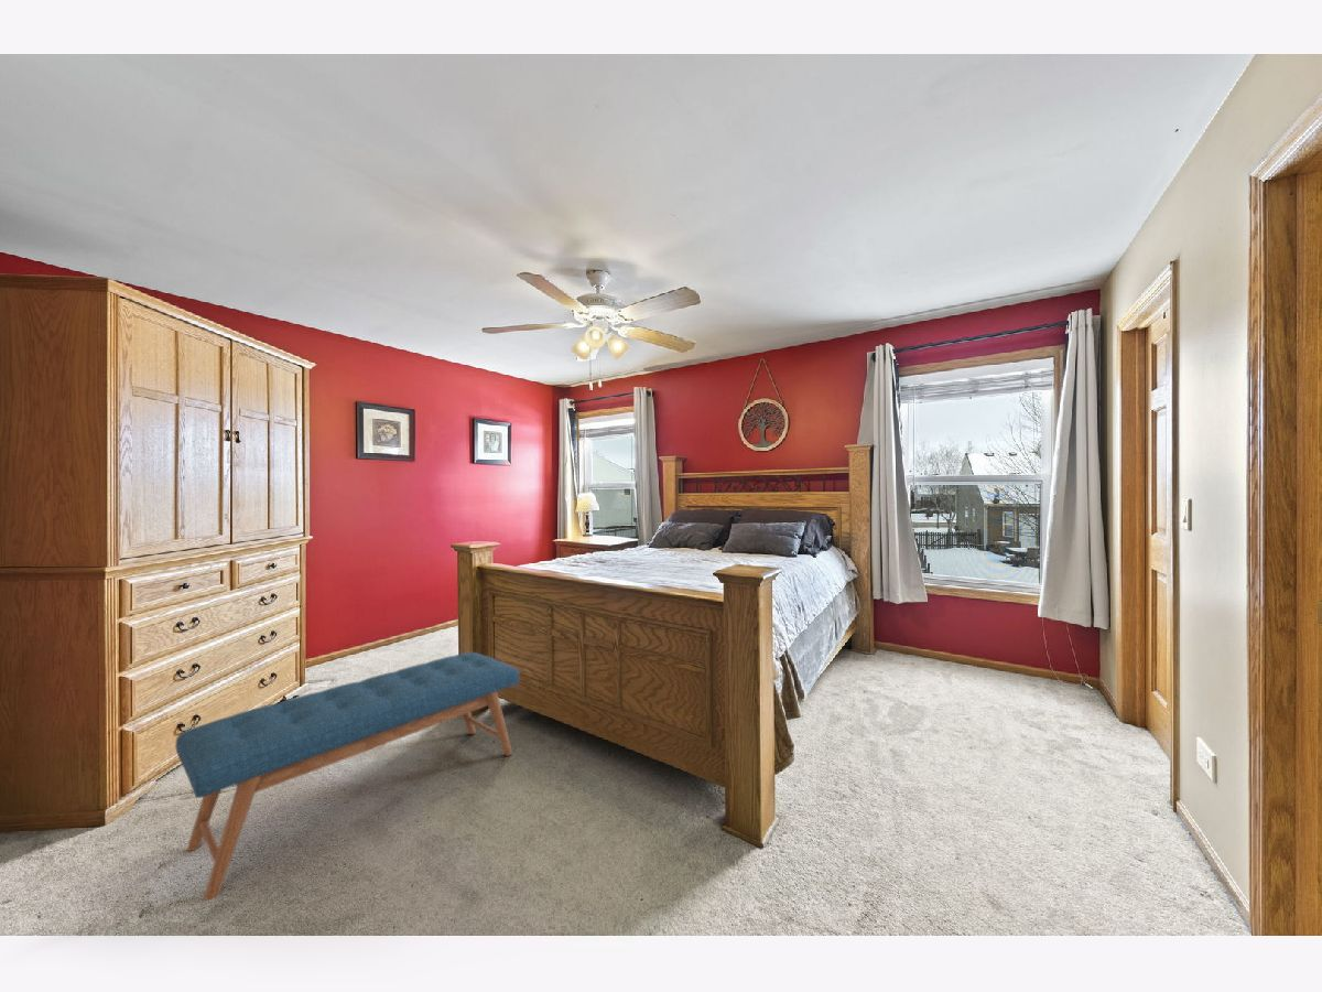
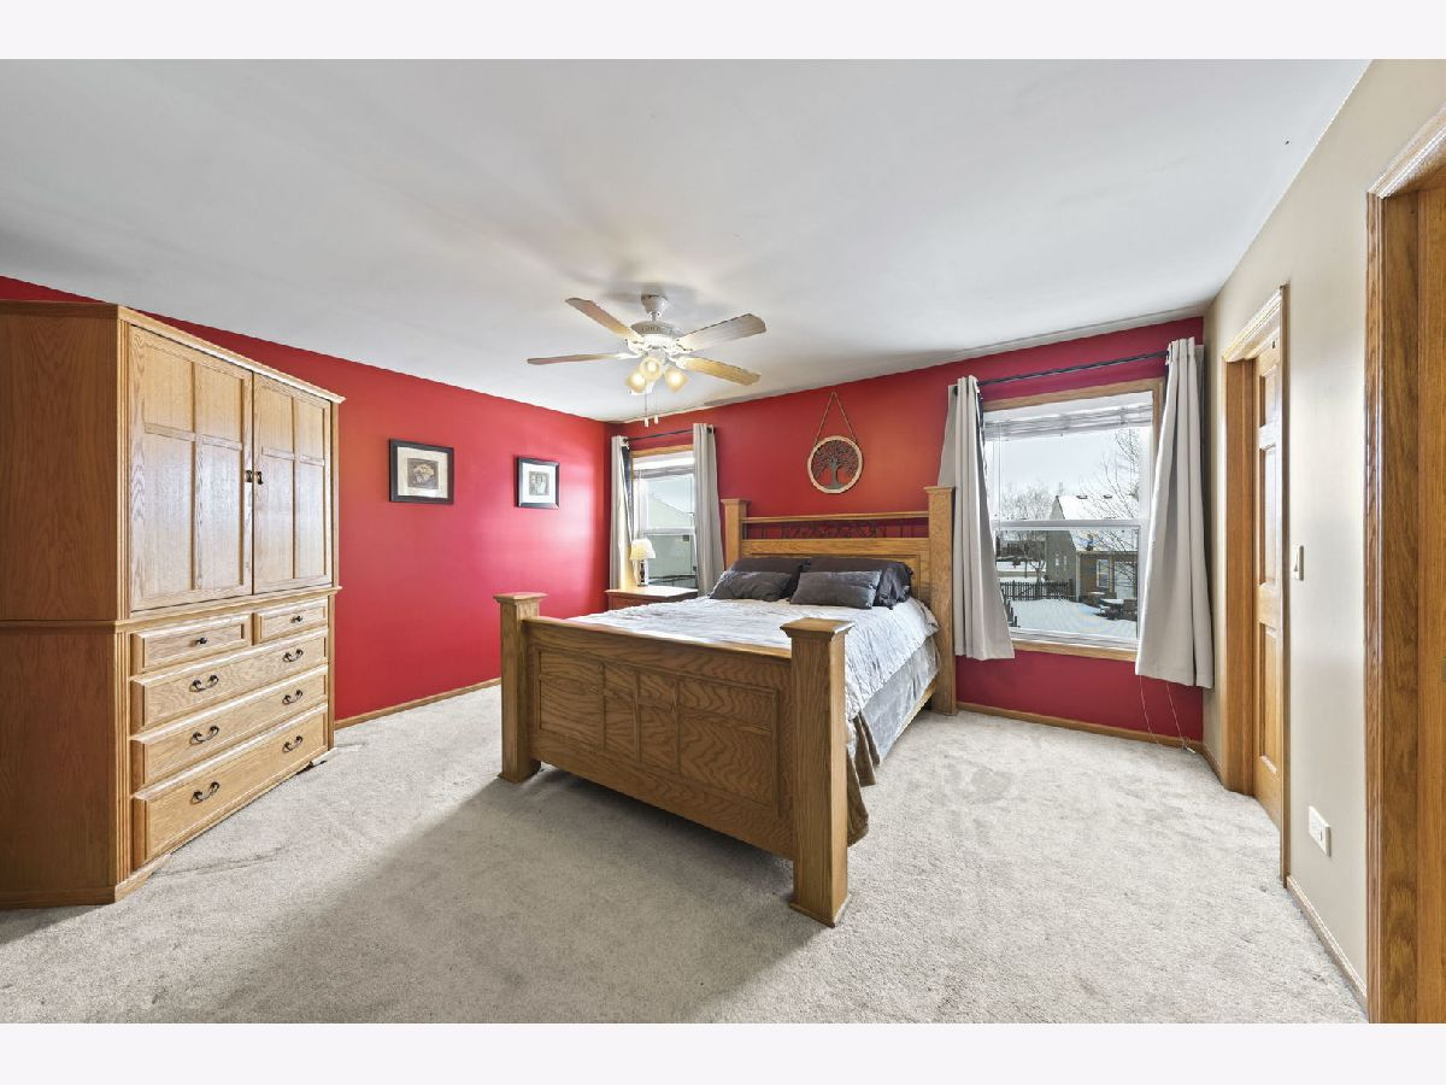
- bench [174,651,520,902]
